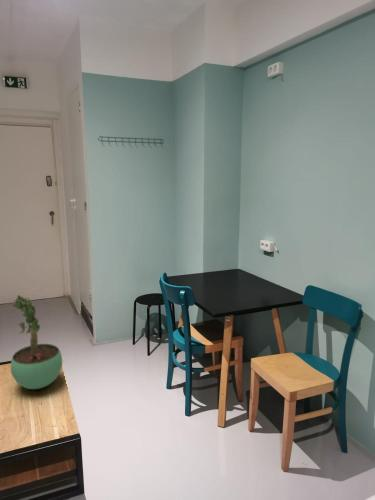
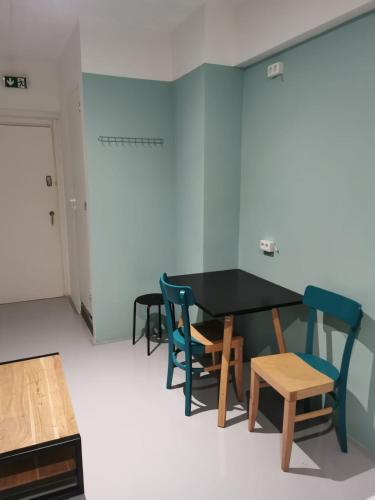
- potted plant [10,294,63,390]
